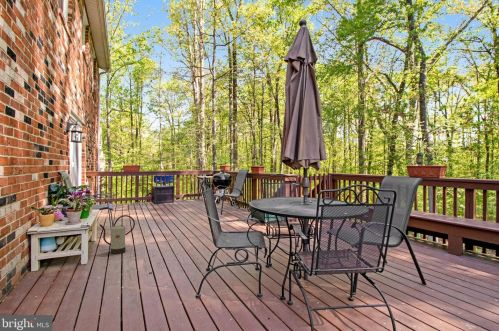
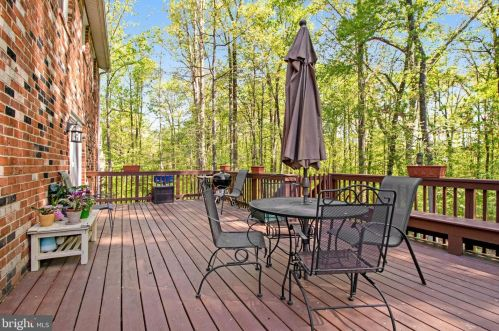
- watering can [98,214,136,255]
